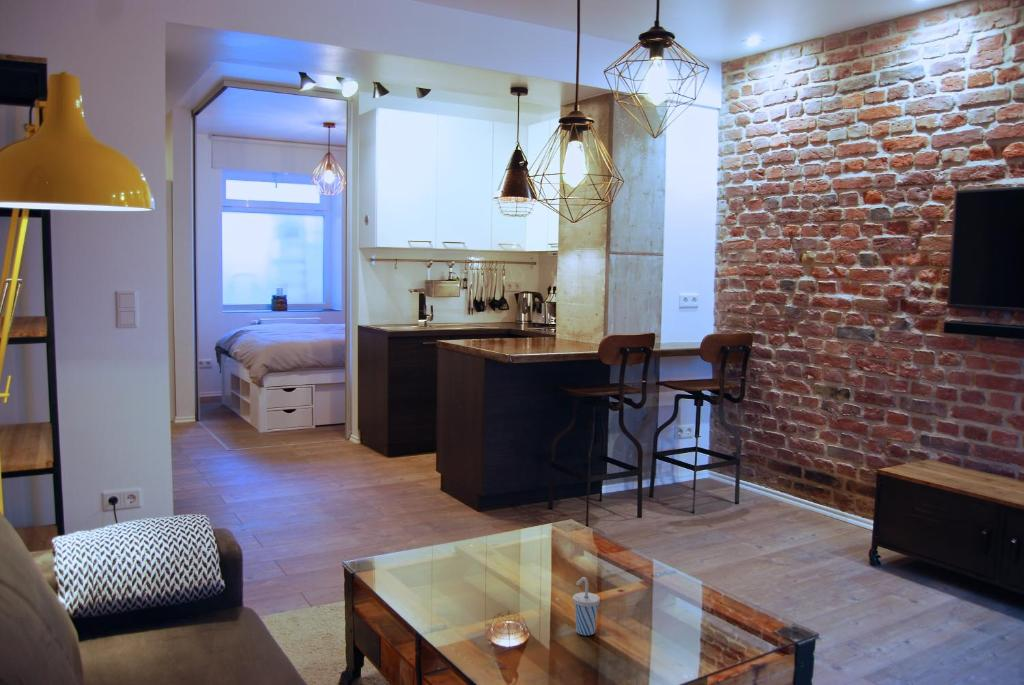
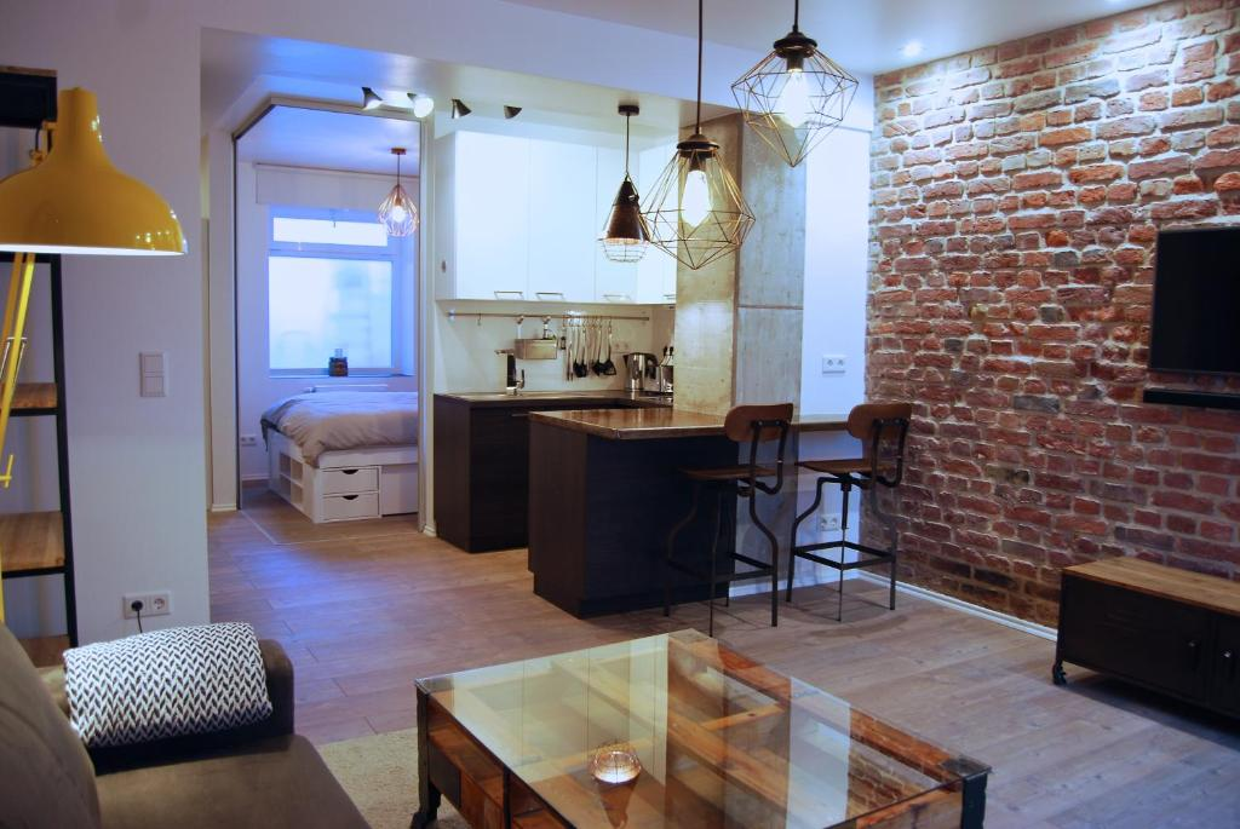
- cup [572,576,601,636]
